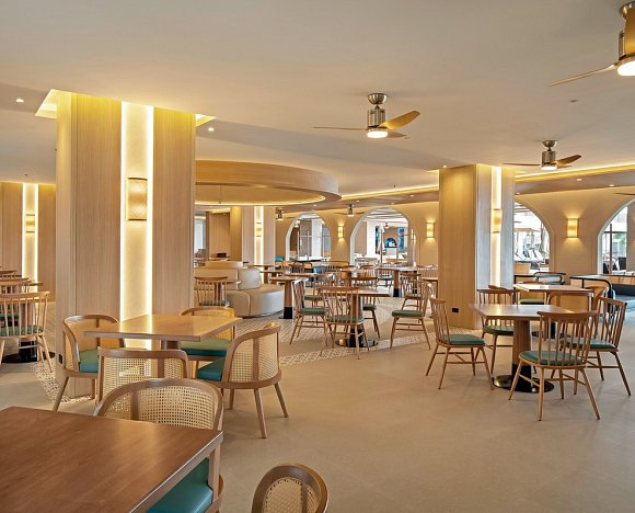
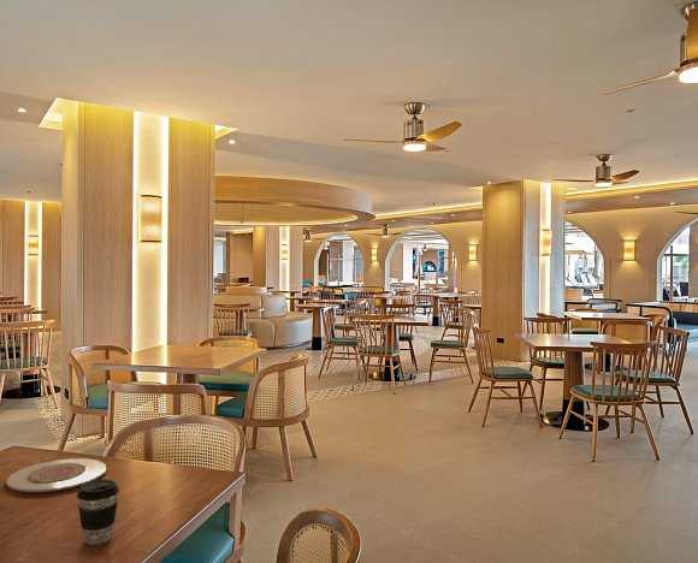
+ plate [5,457,107,493]
+ coffee cup [76,479,120,546]
